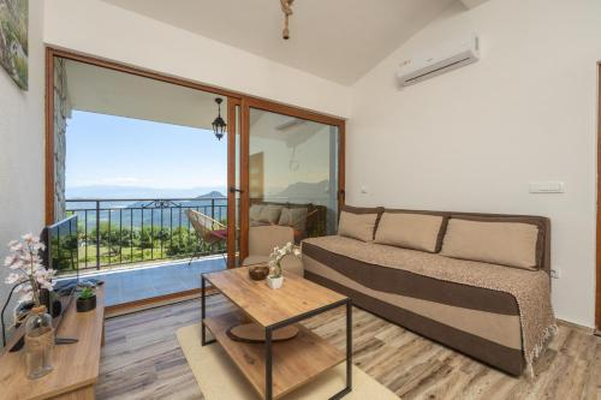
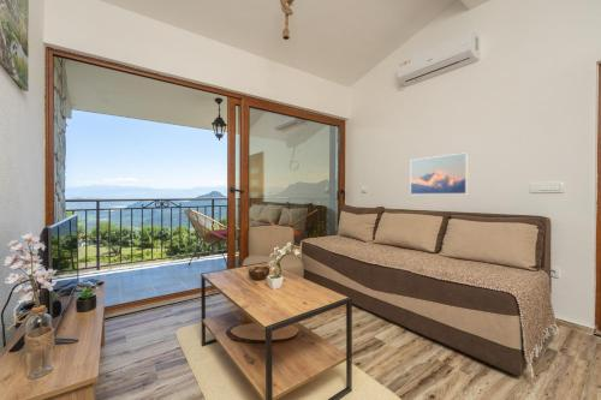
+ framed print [409,151,469,196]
